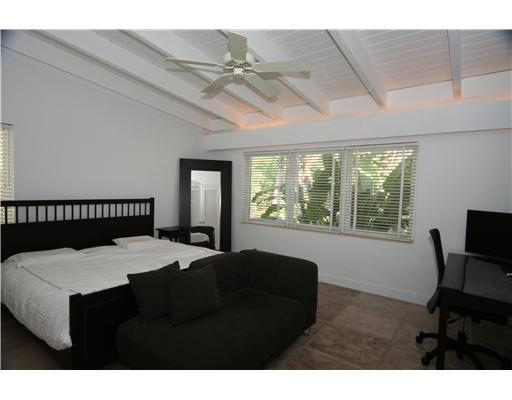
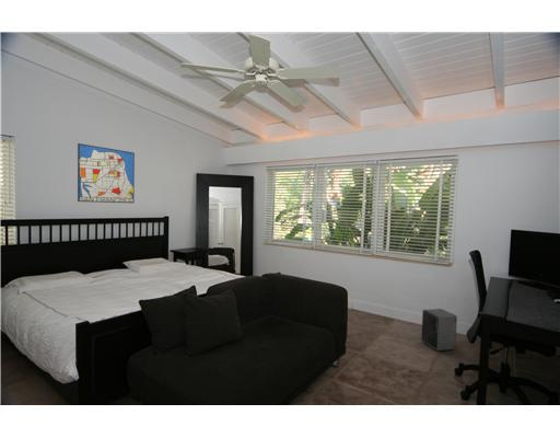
+ speaker [420,308,458,353]
+ wall art [77,142,136,204]
